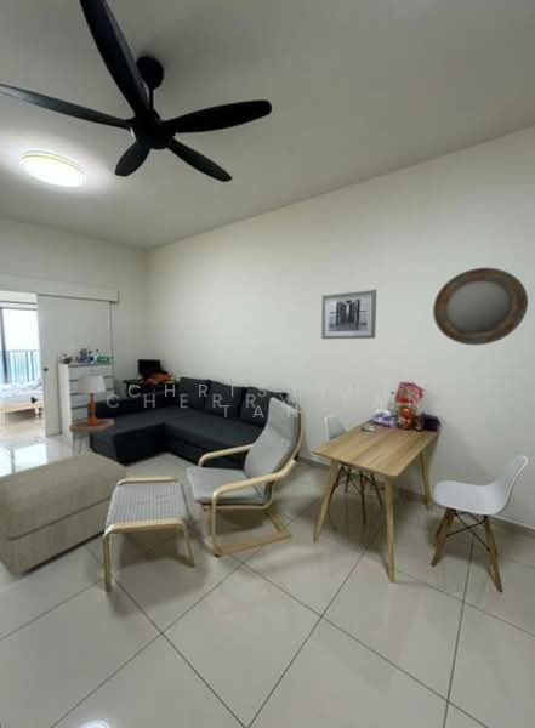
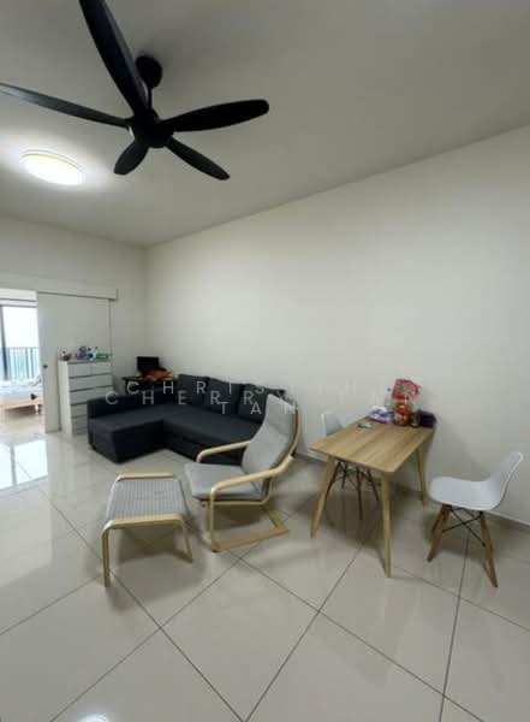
- wall art [320,289,377,340]
- home mirror [432,267,529,346]
- table lamp [75,372,107,425]
- ottoman [0,450,129,578]
- side table [68,417,115,460]
